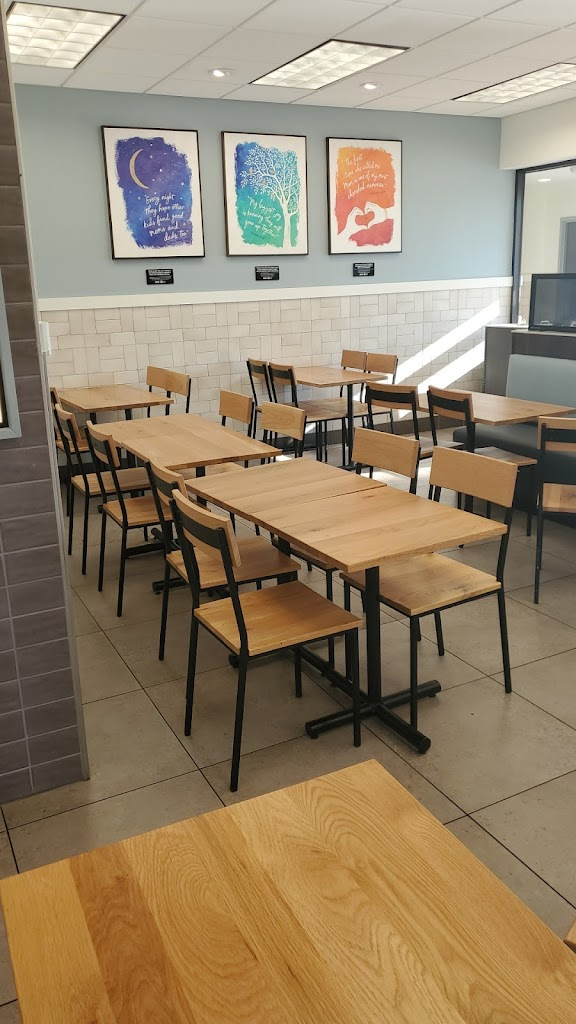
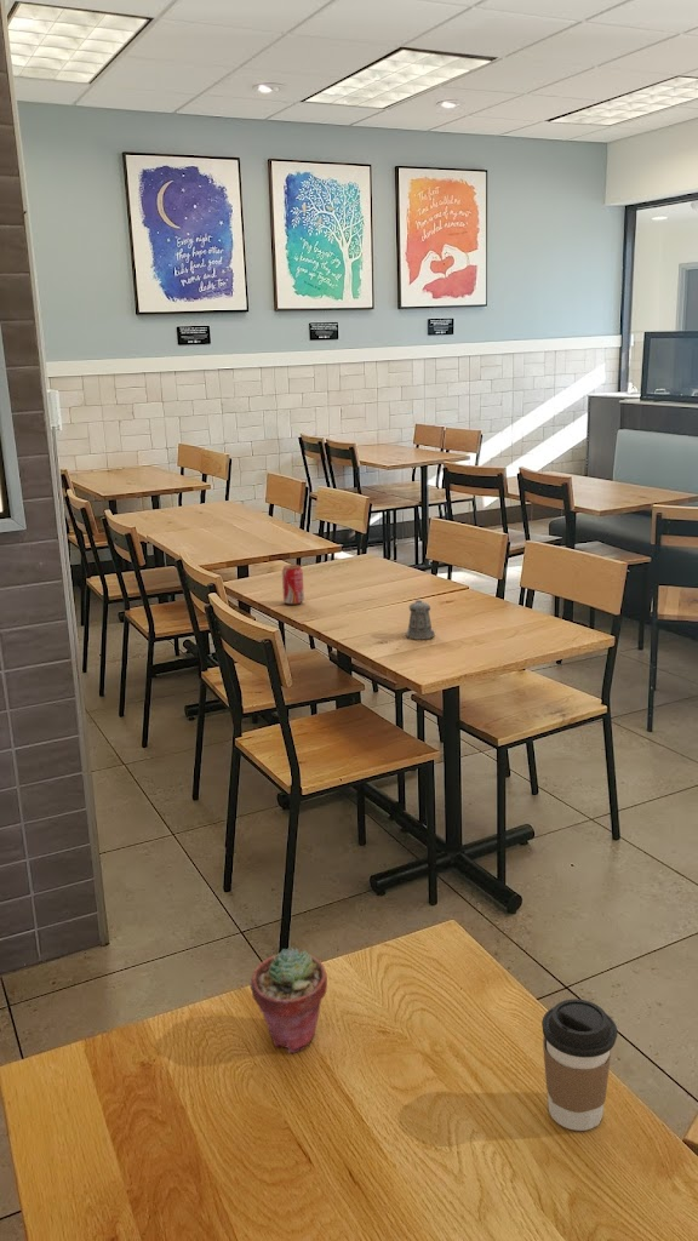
+ pepper shaker [405,599,436,641]
+ coffee cup [540,997,618,1132]
+ beverage can [281,564,305,606]
+ potted succulent [250,947,328,1054]
